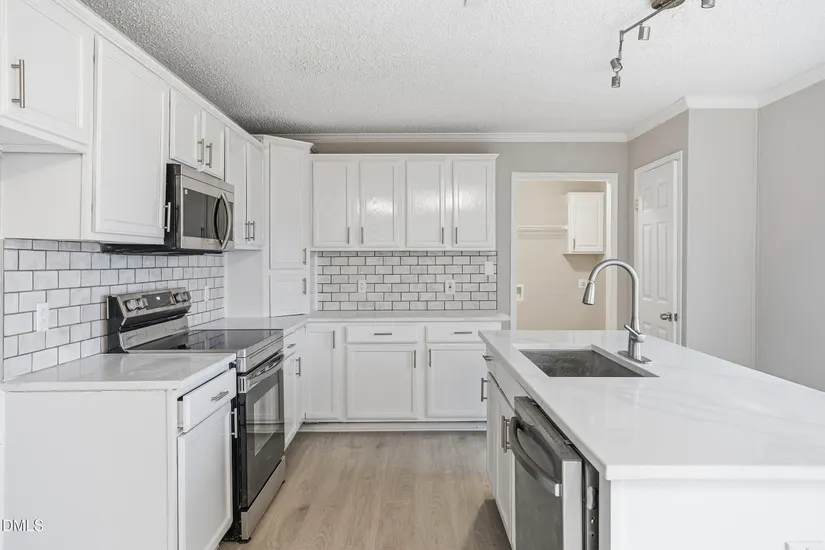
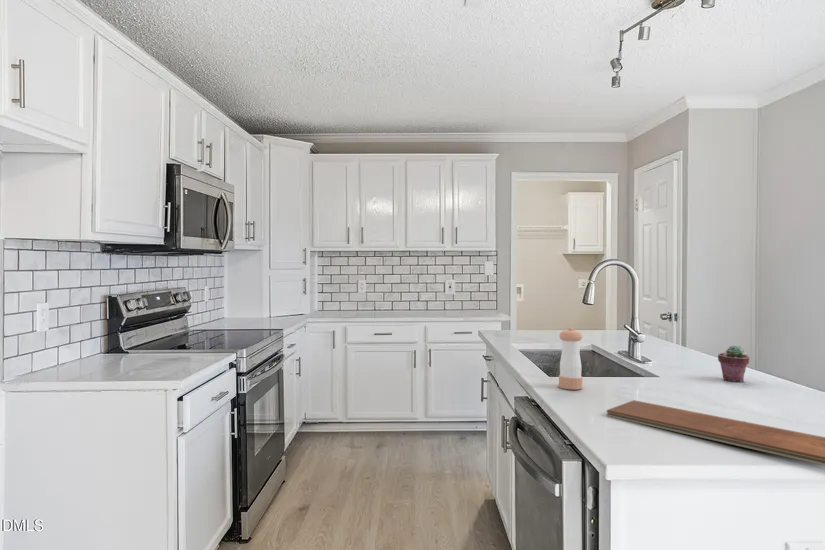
+ pepper shaker [558,327,583,390]
+ potted succulent [717,344,750,383]
+ chopping board [606,399,825,467]
